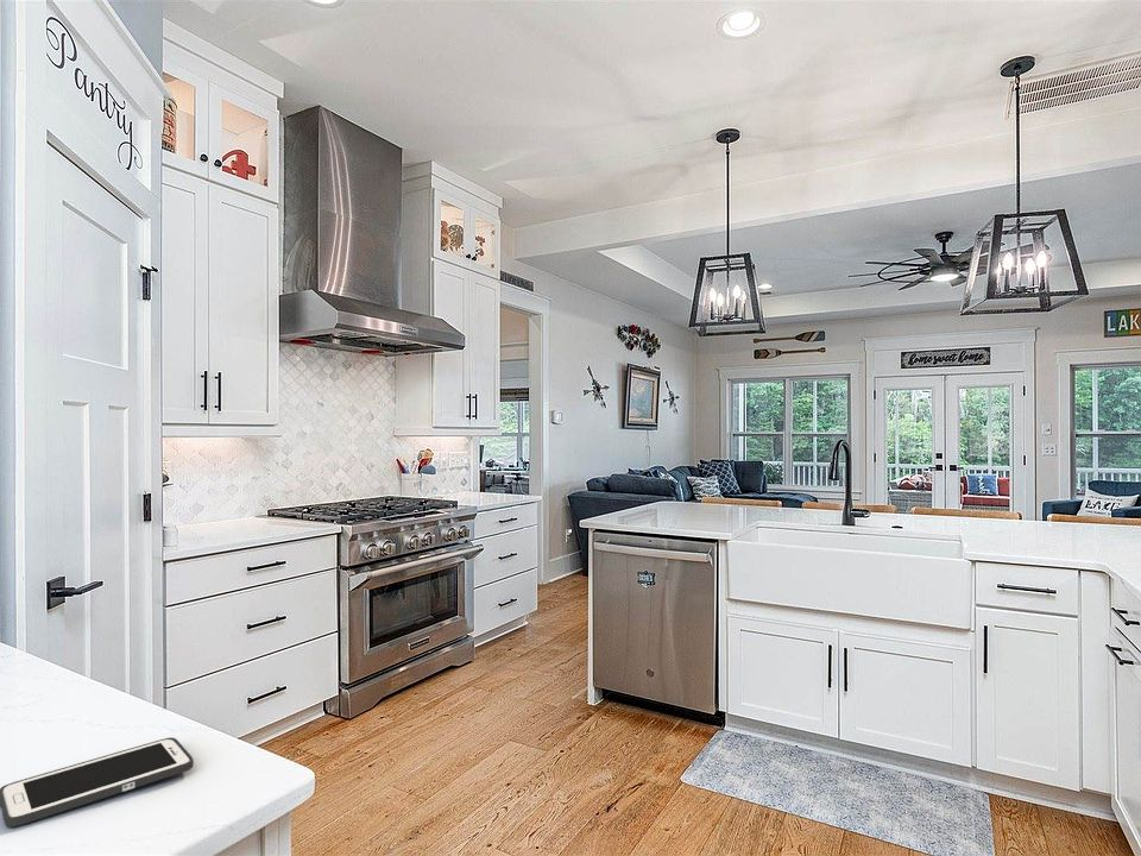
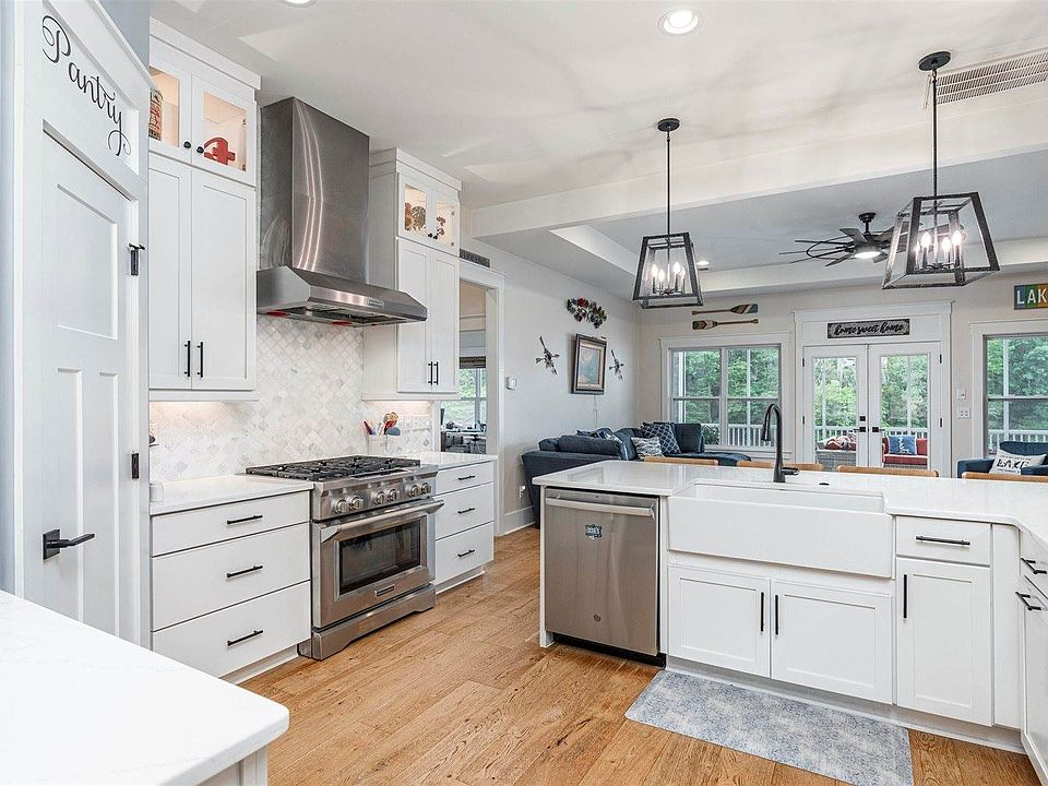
- cell phone [0,736,195,829]
